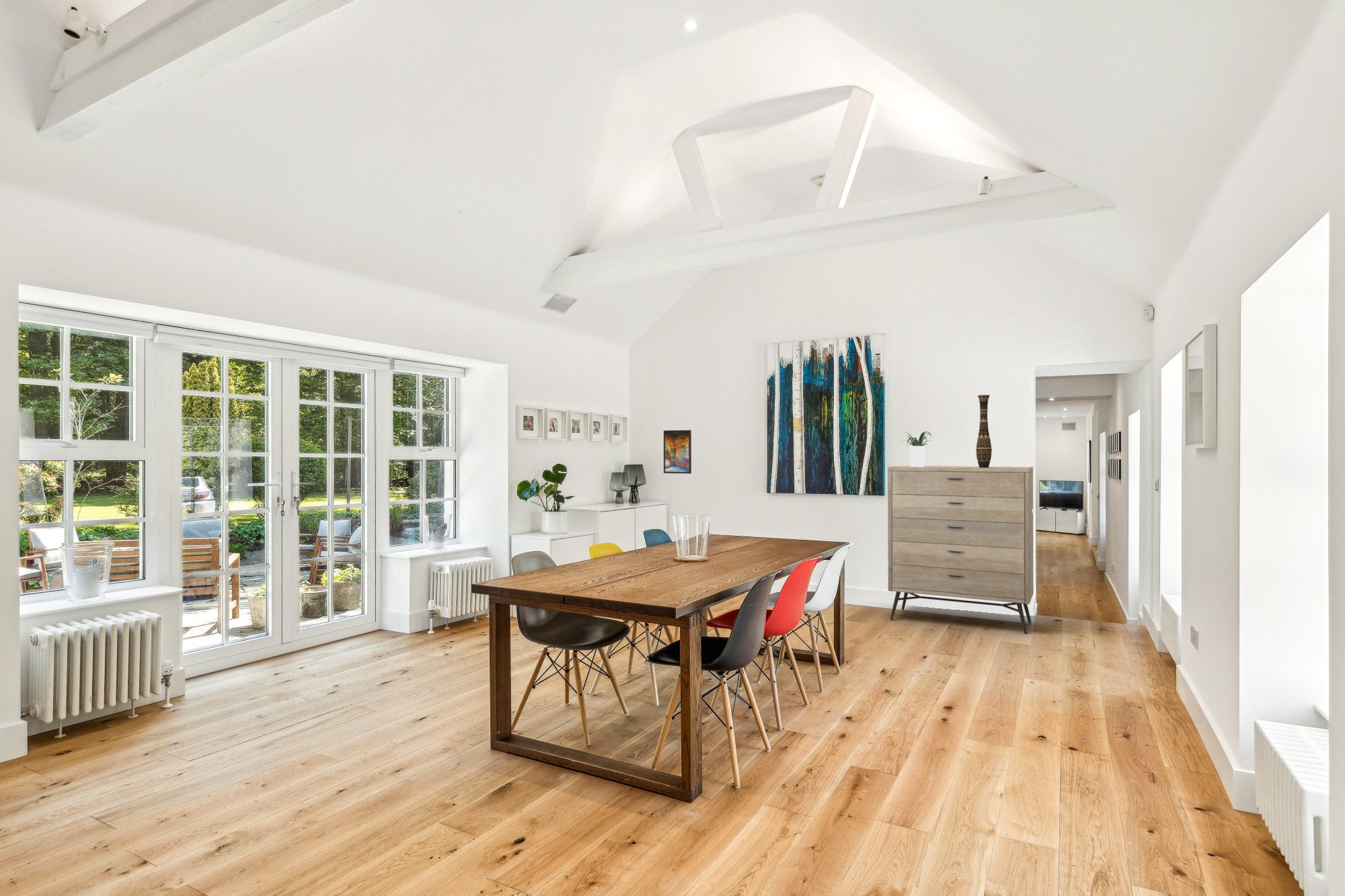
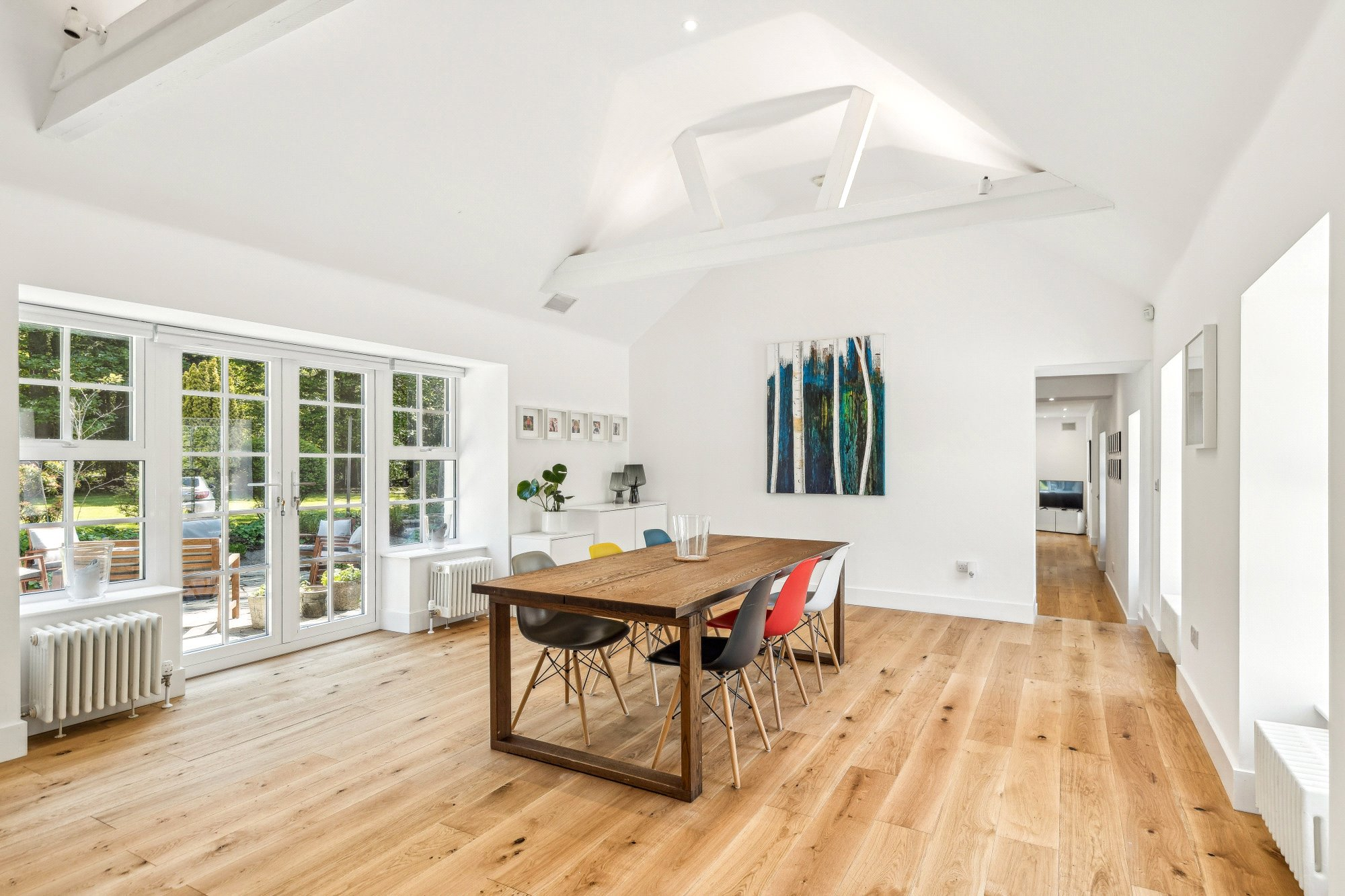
- dresser [887,465,1034,635]
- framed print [663,430,692,475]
- potted plant [895,431,939,467]
- decorative vase [975,394,993,468]
